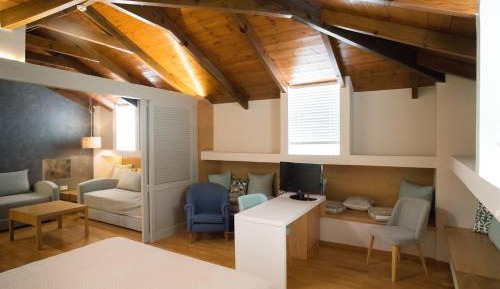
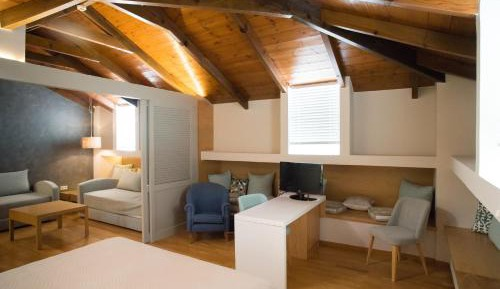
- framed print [42,157,72,182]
